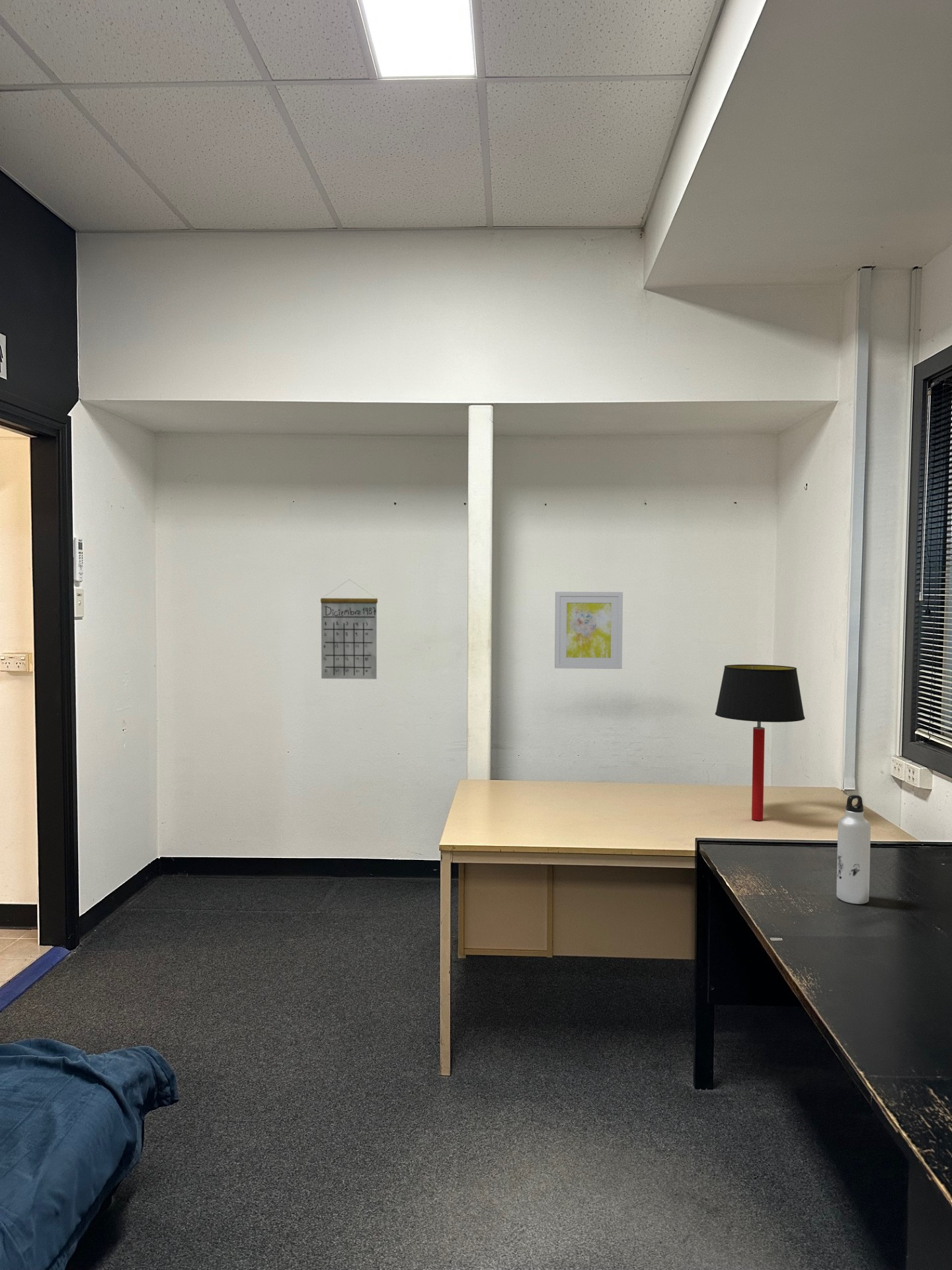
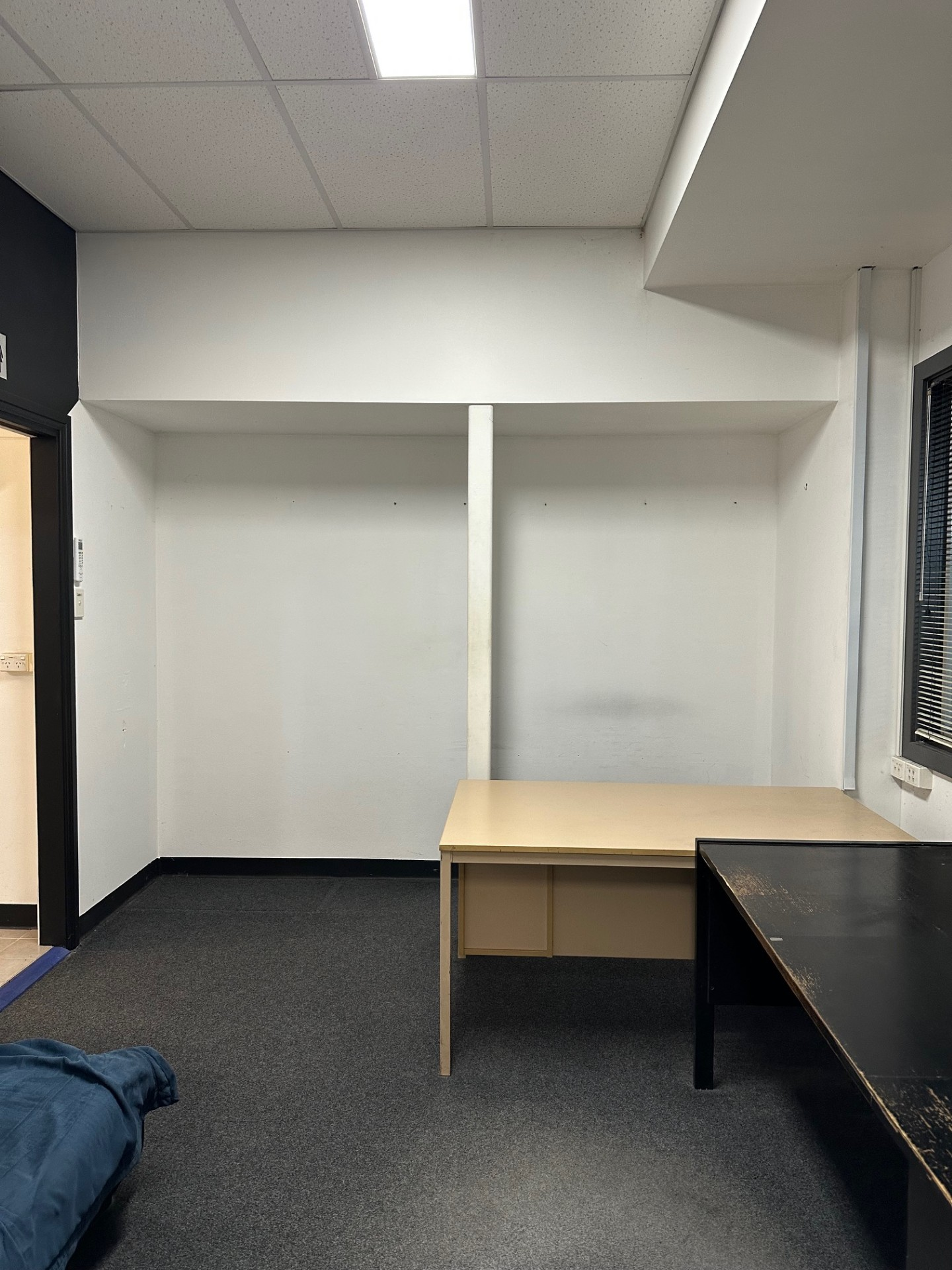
- table lamp [715,664,806,822]
- wall art [554,591,623,669]
- water bottle [836,794,871,905]
- calendar [320,579,378,680]
